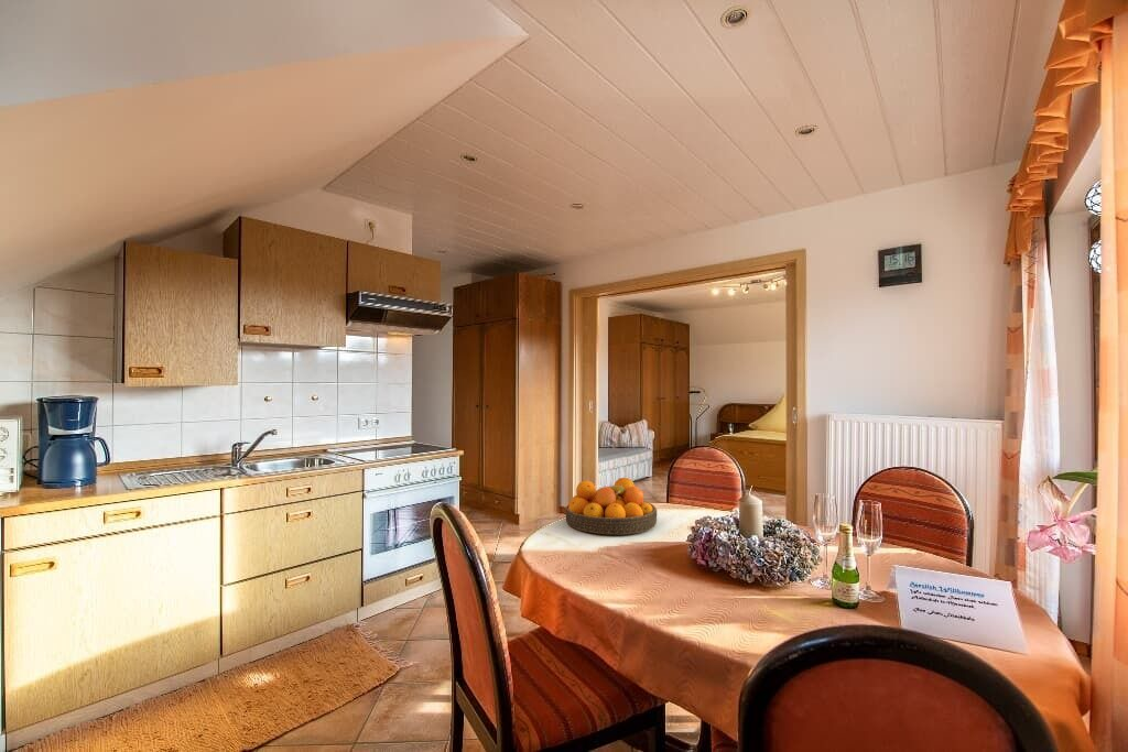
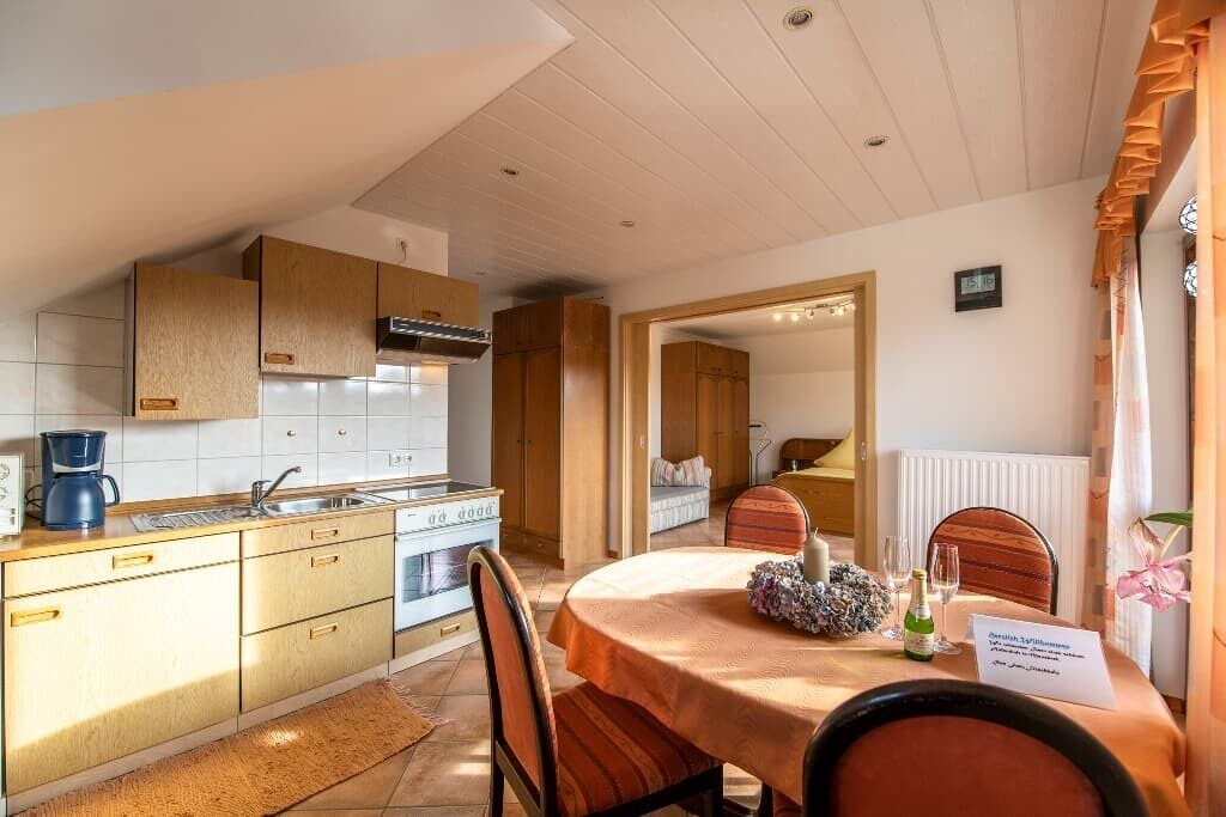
- fruit bowl [565,477,658,535]
